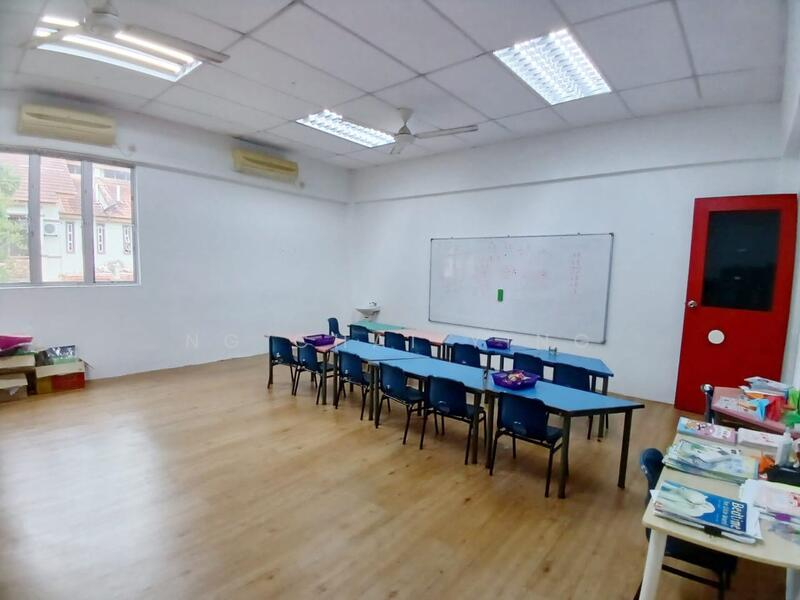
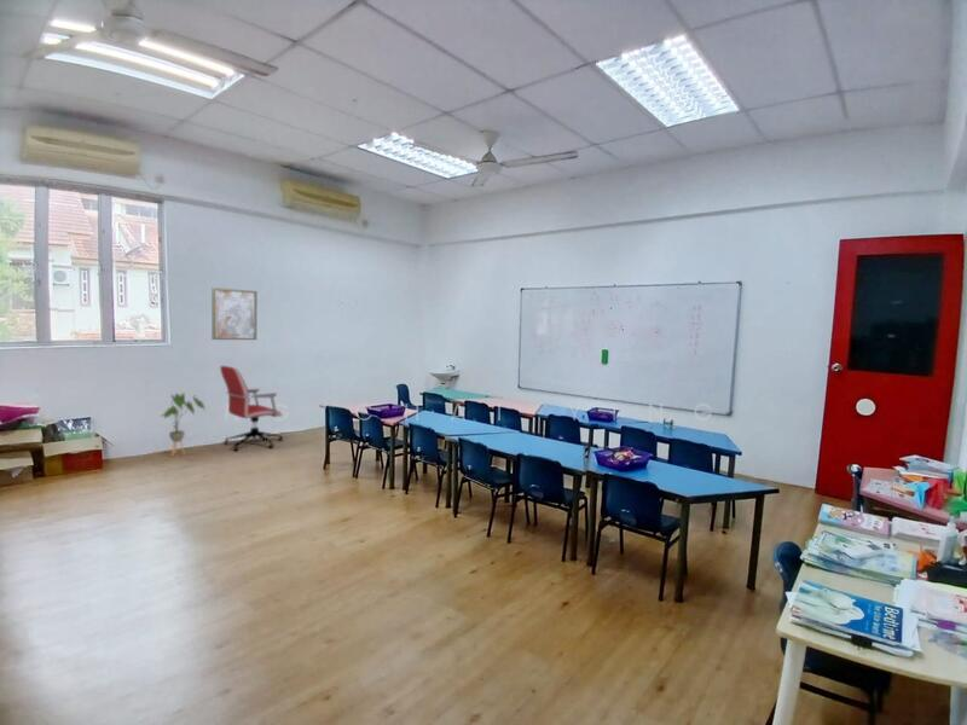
+ house plant [160,392,205,458]
+ office chair [219,365,284,452]
+ wall art [210,286,259,341]
